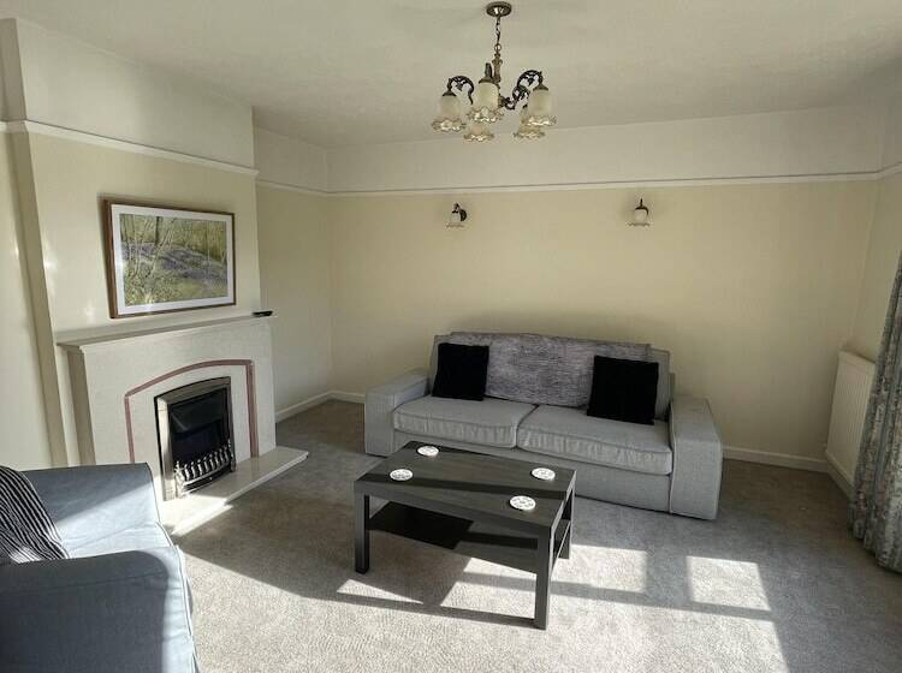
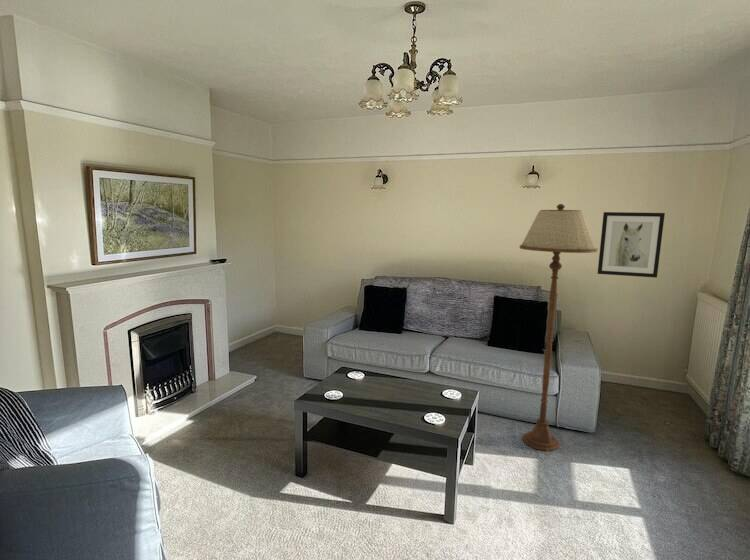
+ wall art [597,211,666,279]
+ floor lamp [519,203,599,452]
